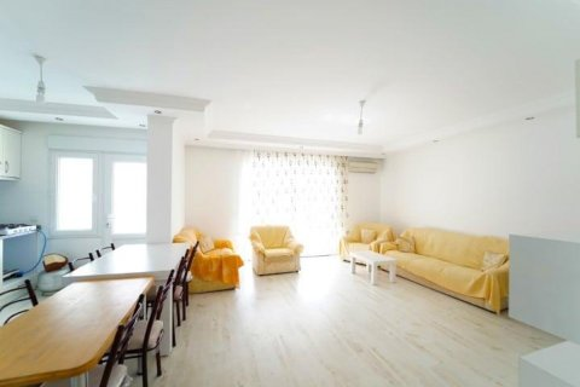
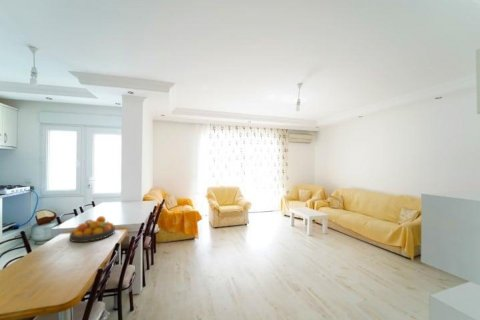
+ fruit bowl [69,215,116,243]
